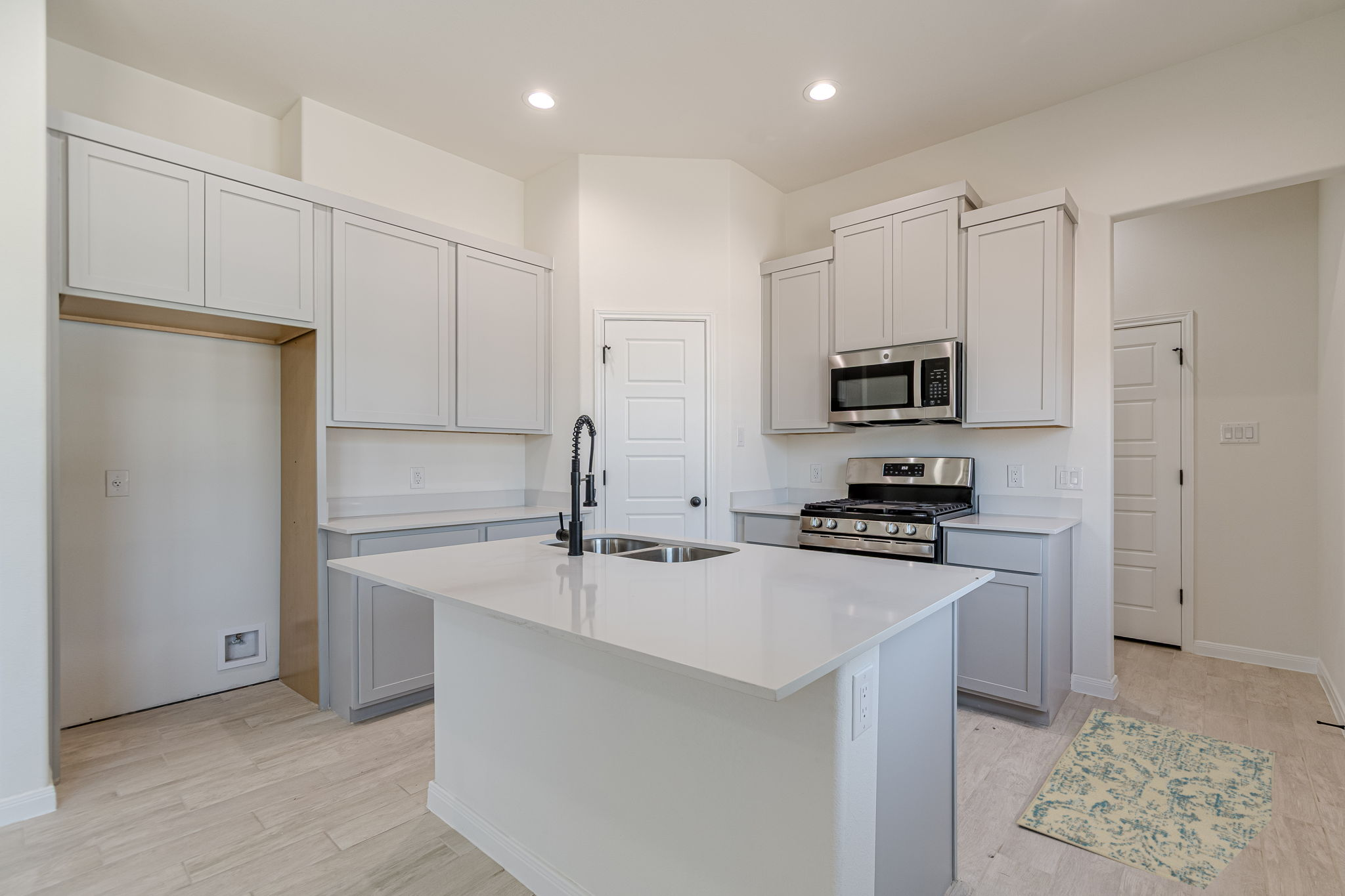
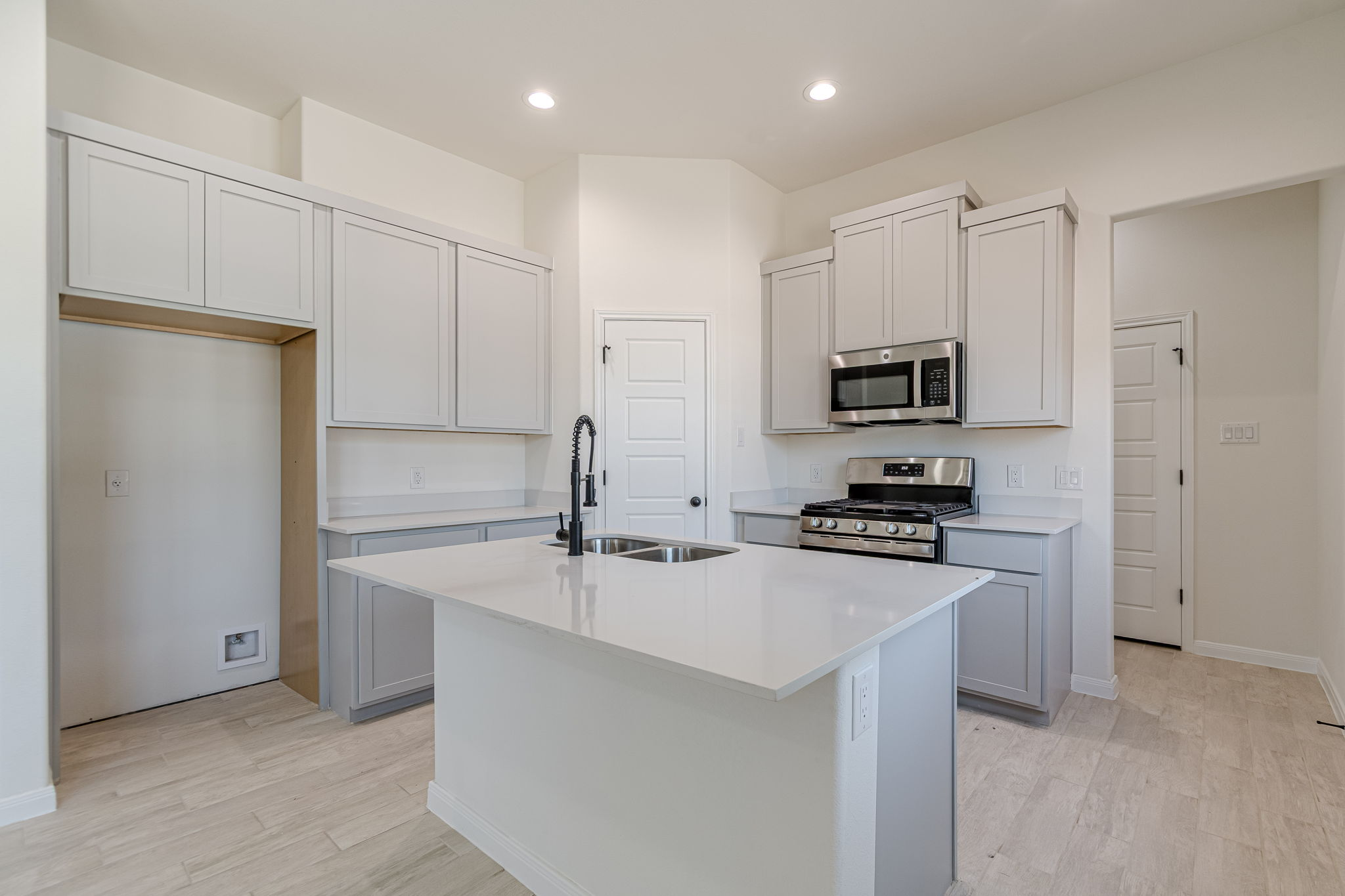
- rug [1016,708,1277,890]
